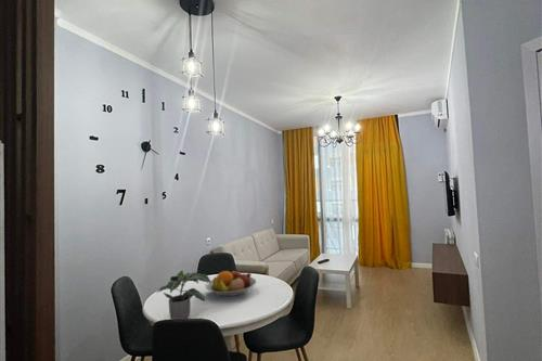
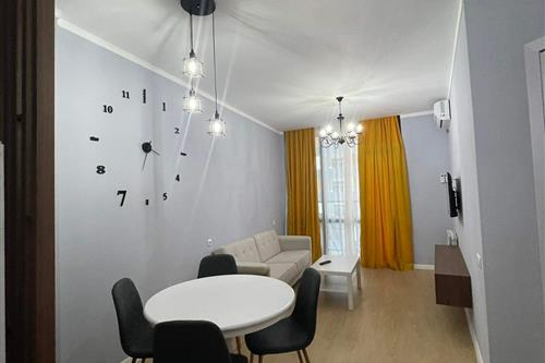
- fruit bowl [204,268,257,297]
- potted plant [155,270,211,320]
